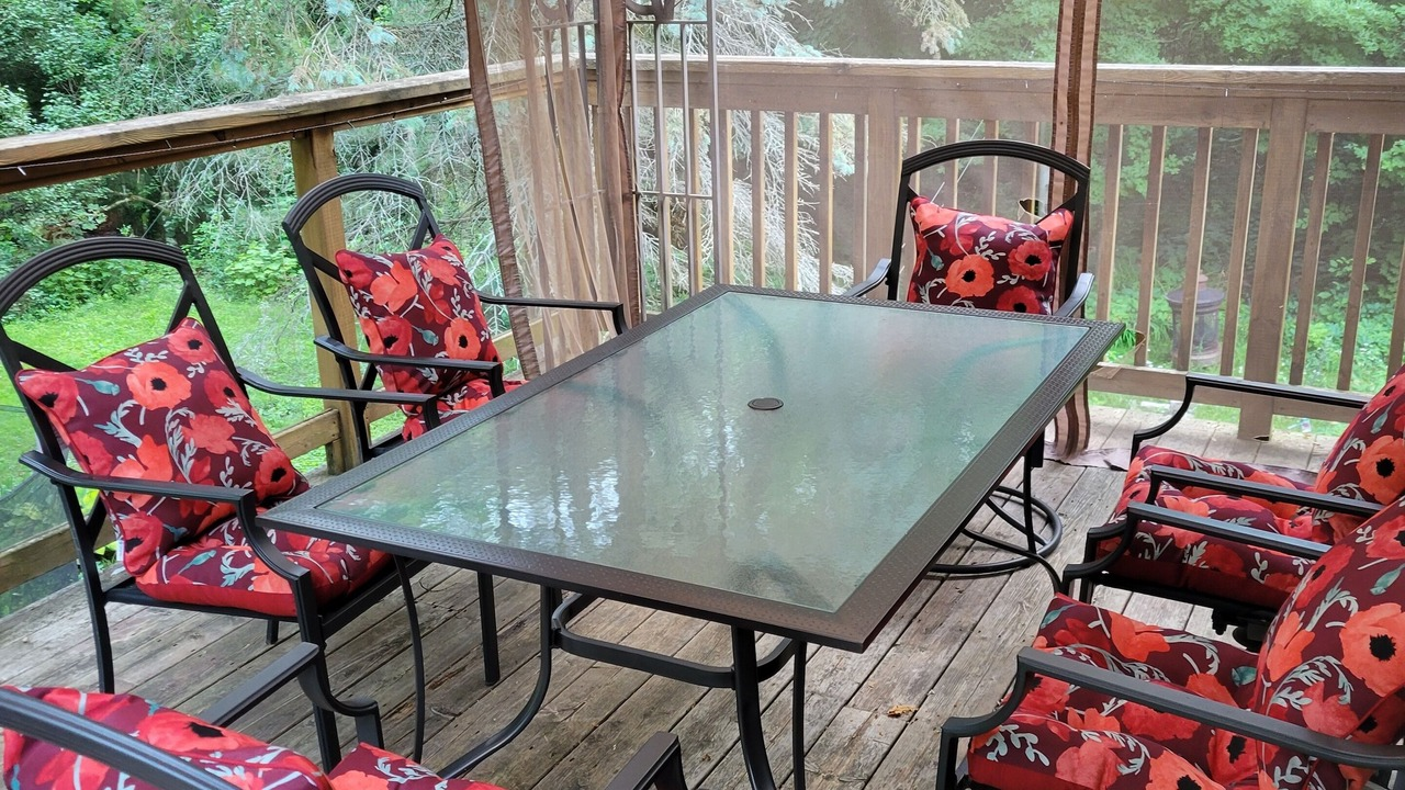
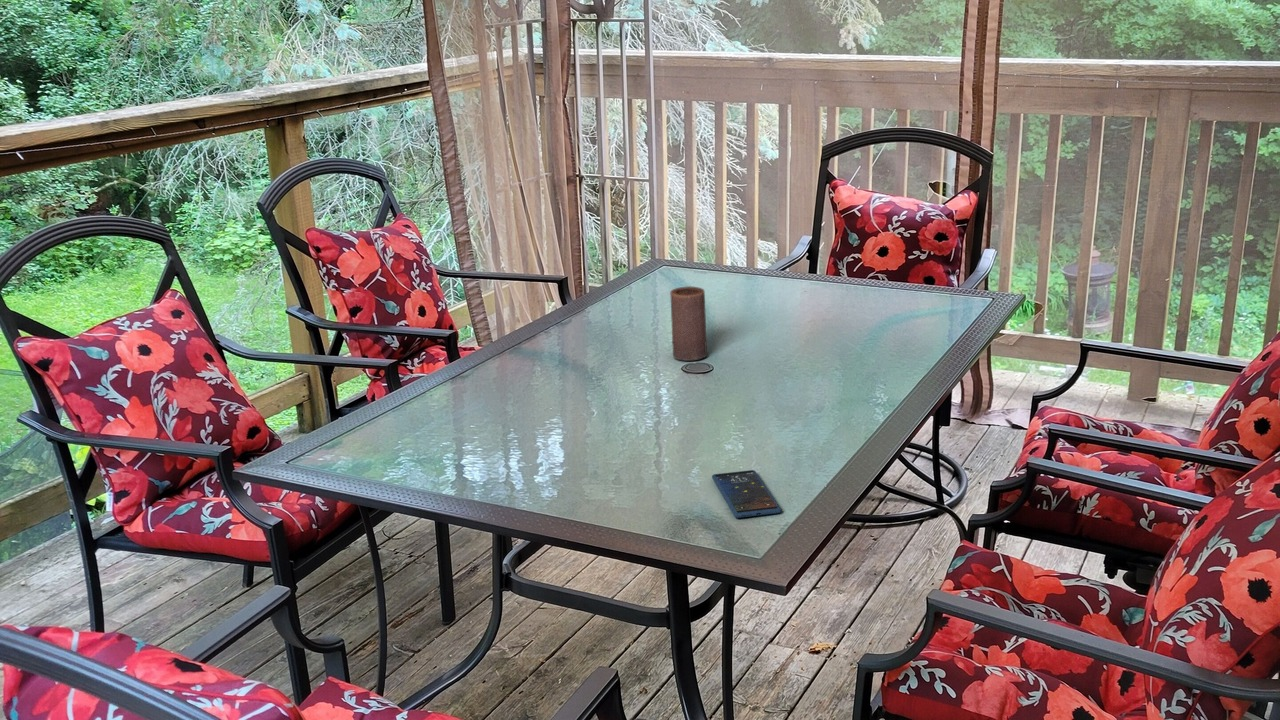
+ candle [669,285,709,362]
+ smartphone [711,469,782,519]
